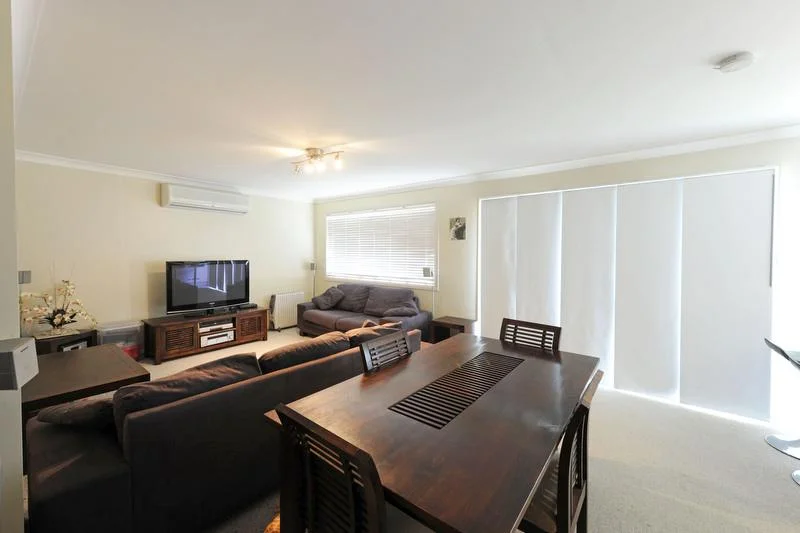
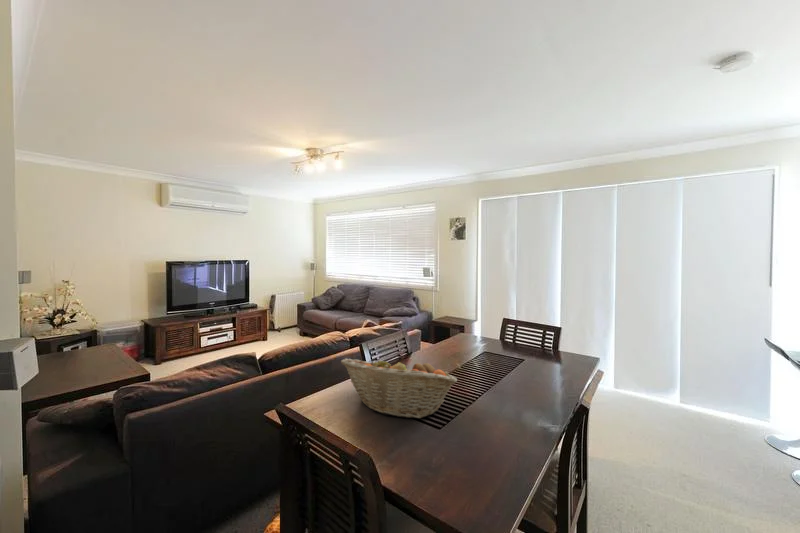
+ fruit basket [340,355,458,419]
